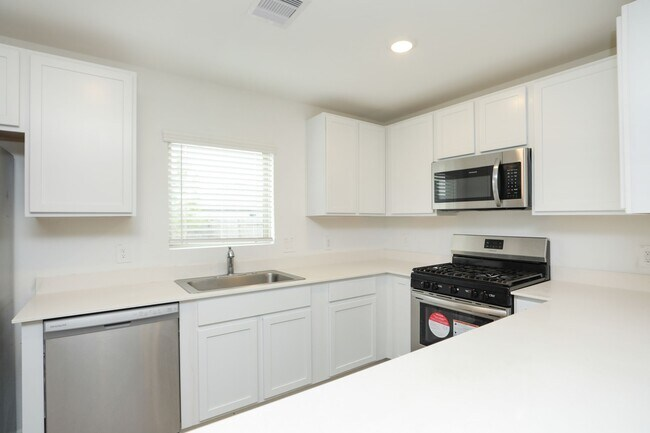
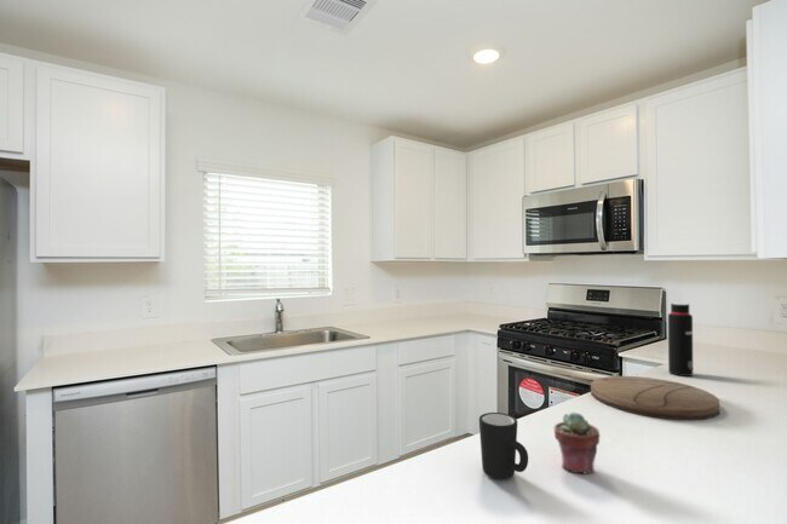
+ cutting board [590,375,720,421]
+ potted succulent [553,411,602,474]
+ water bottle [667,303,694,378]
+ mug [478,411,529,480]
